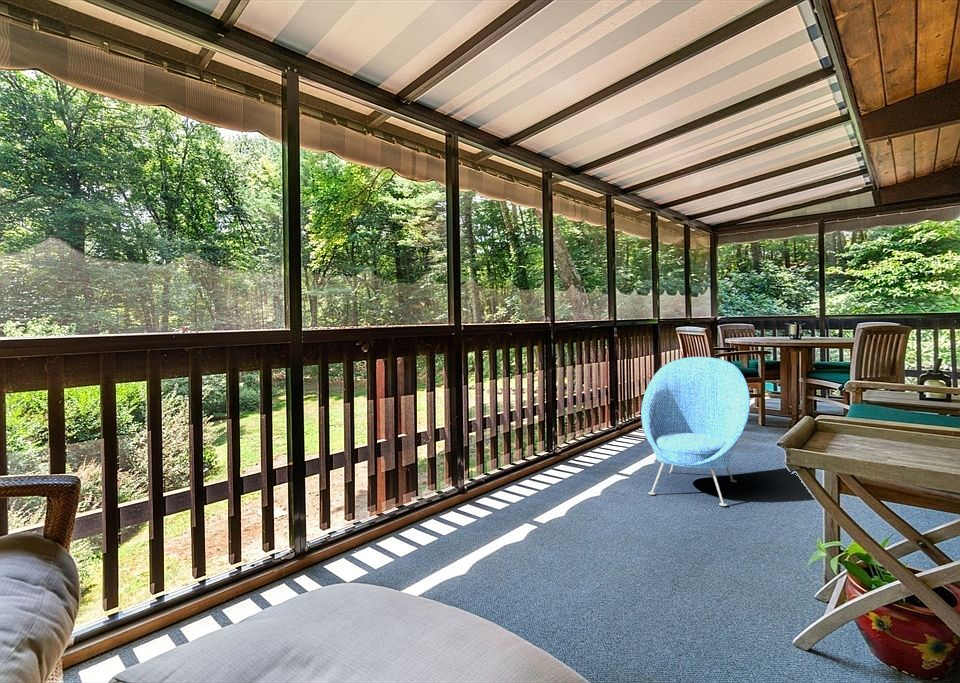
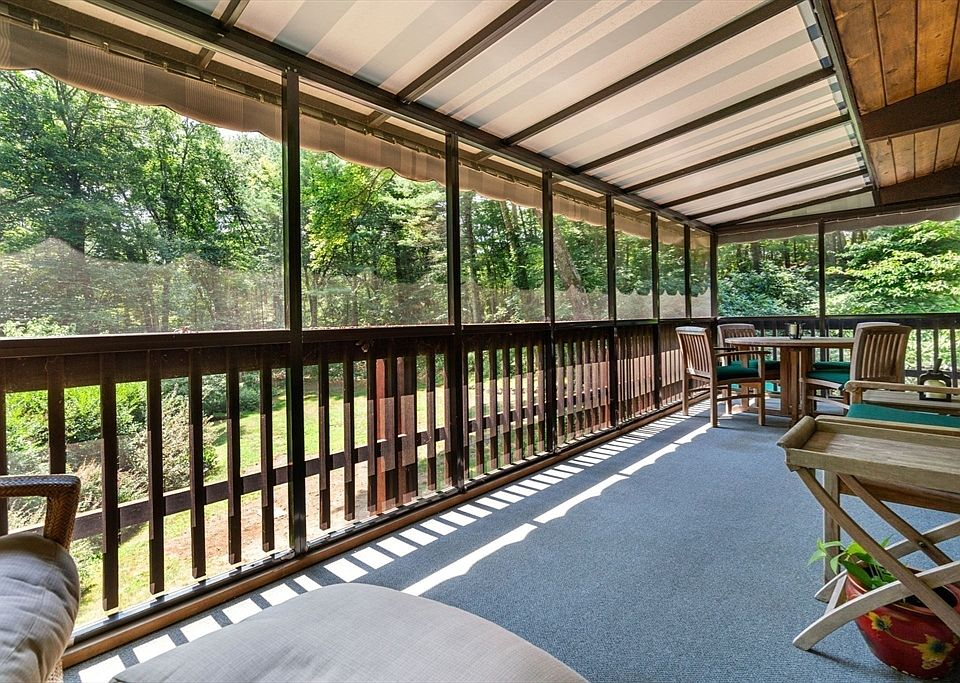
- lounge chair [640,356,751,507]
